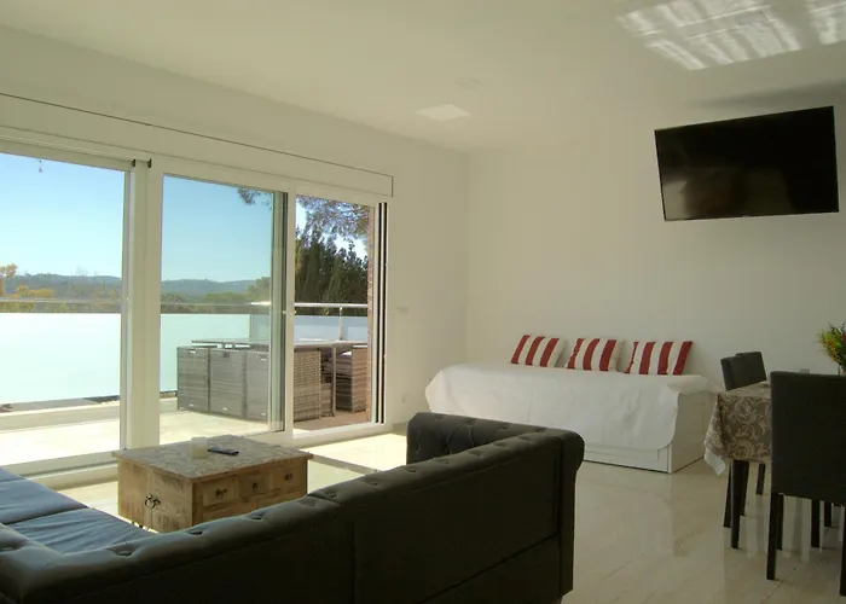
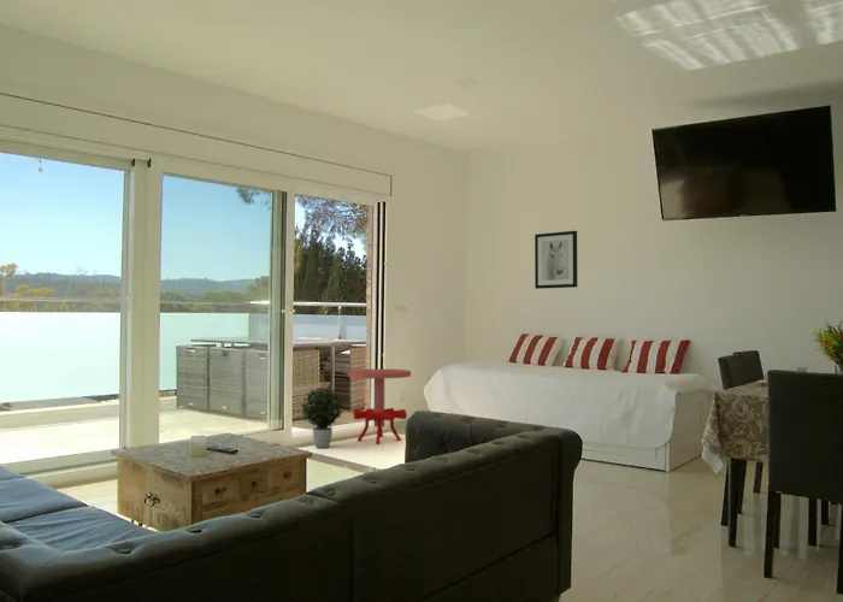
+ wall art [533,230,578,290]
+ potted plant [300,385,343,449]
+ side table [347,368,412,445]
